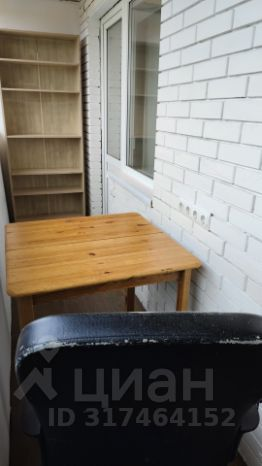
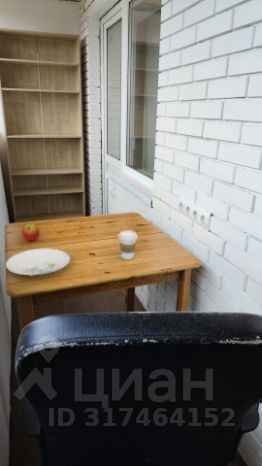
+ plate [5,248,71,277]
+ apple [21,223,41,242]
+ coffee cup [117,230,139,261]
